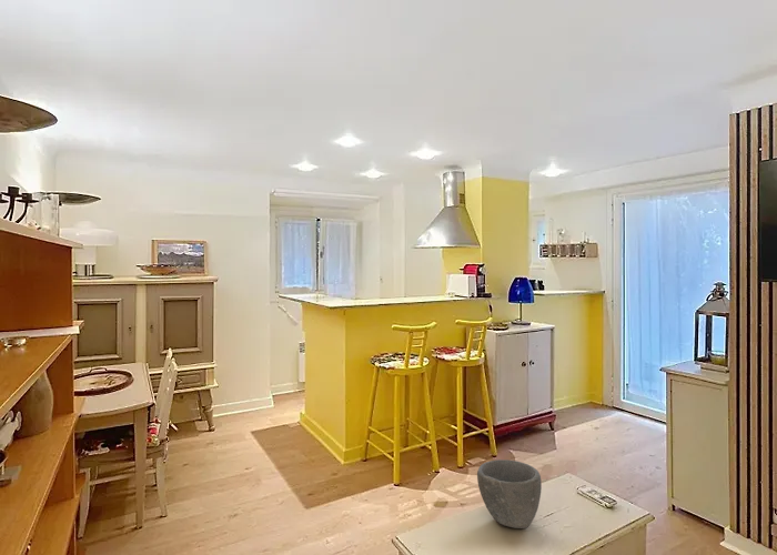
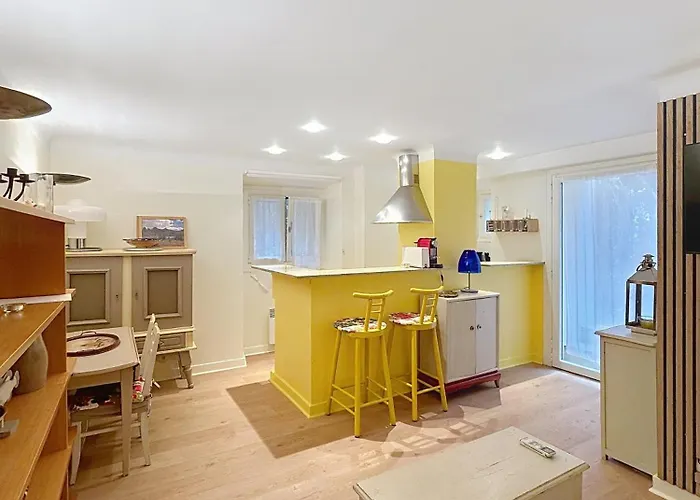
- bowl [476,458,543,529]
